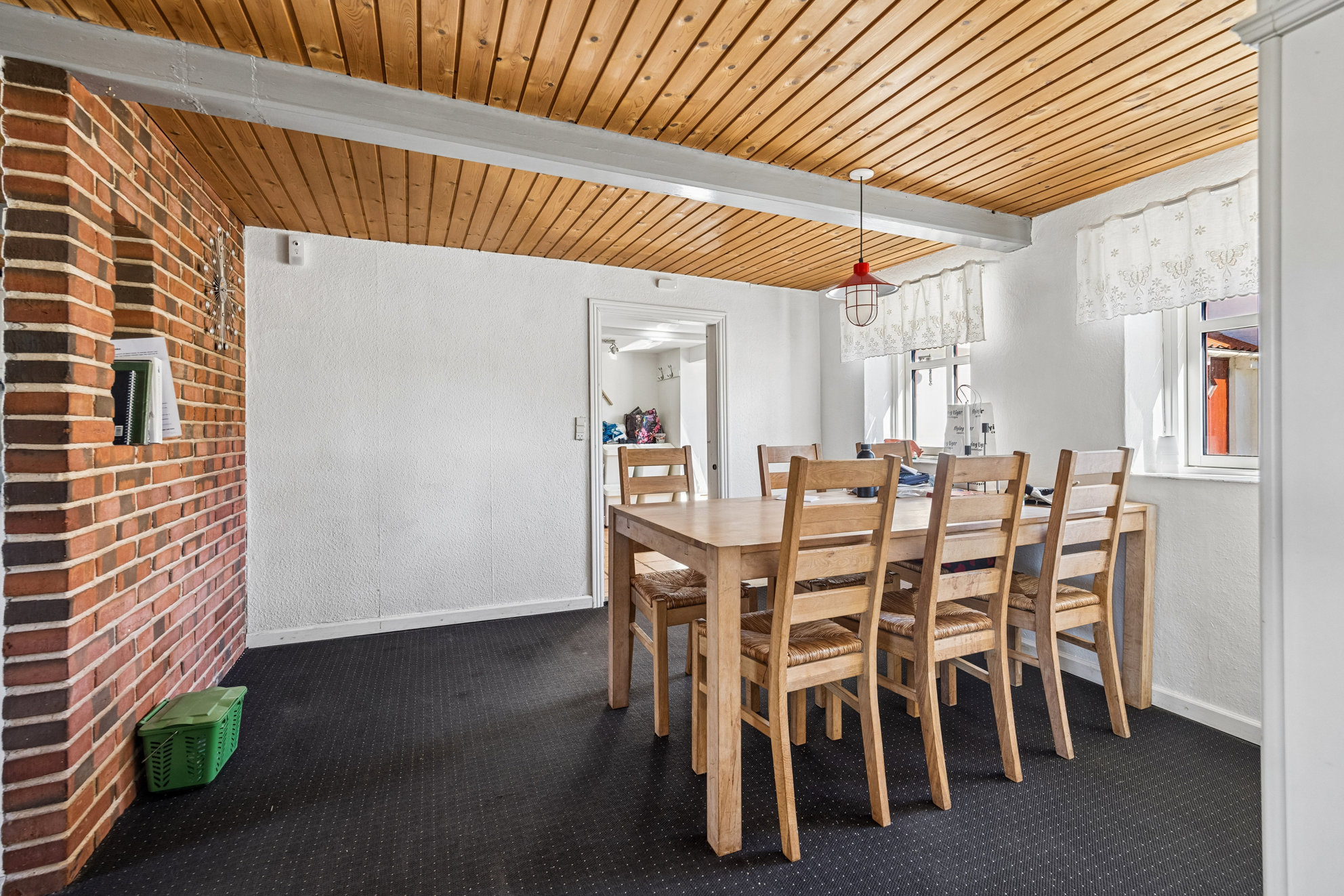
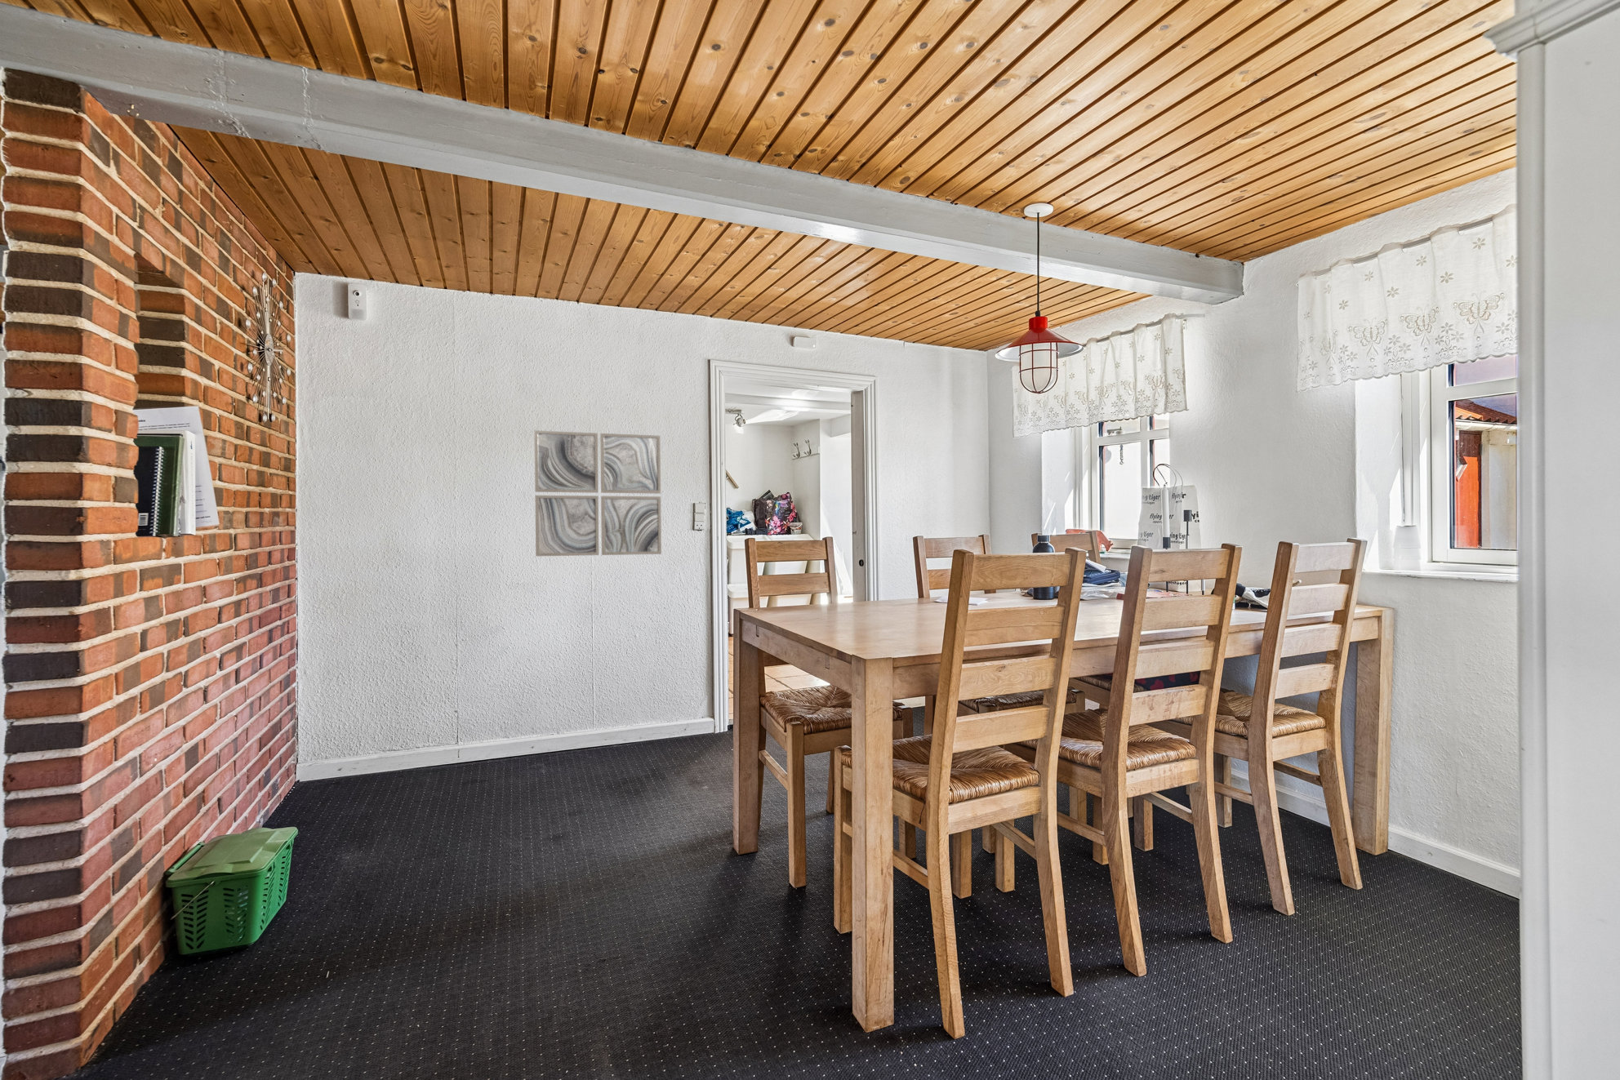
+ wall art [534,429,662,557]
